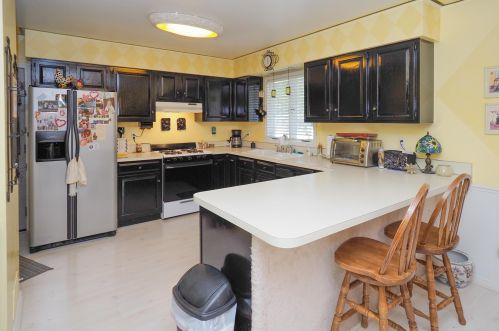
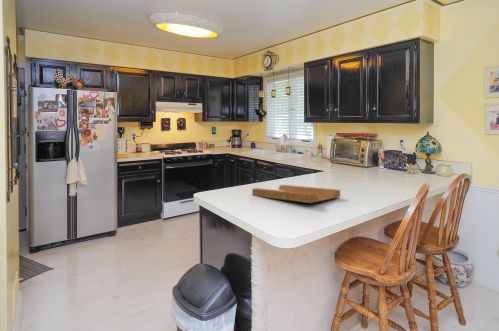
+ cutting board [251,184,341,204]
